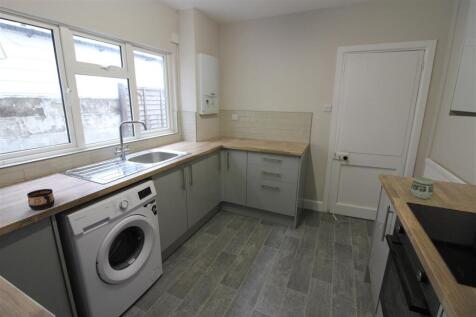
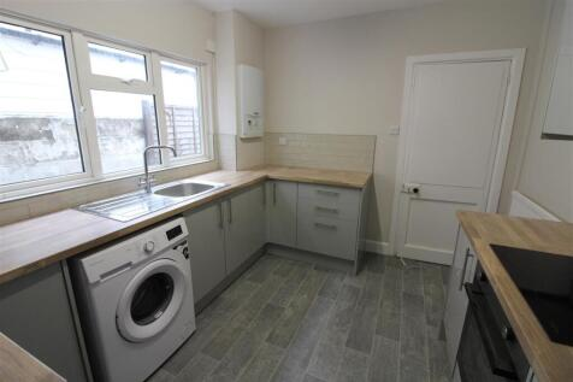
- cup [26,188,56,211]
- cup [409,176,435,200]
